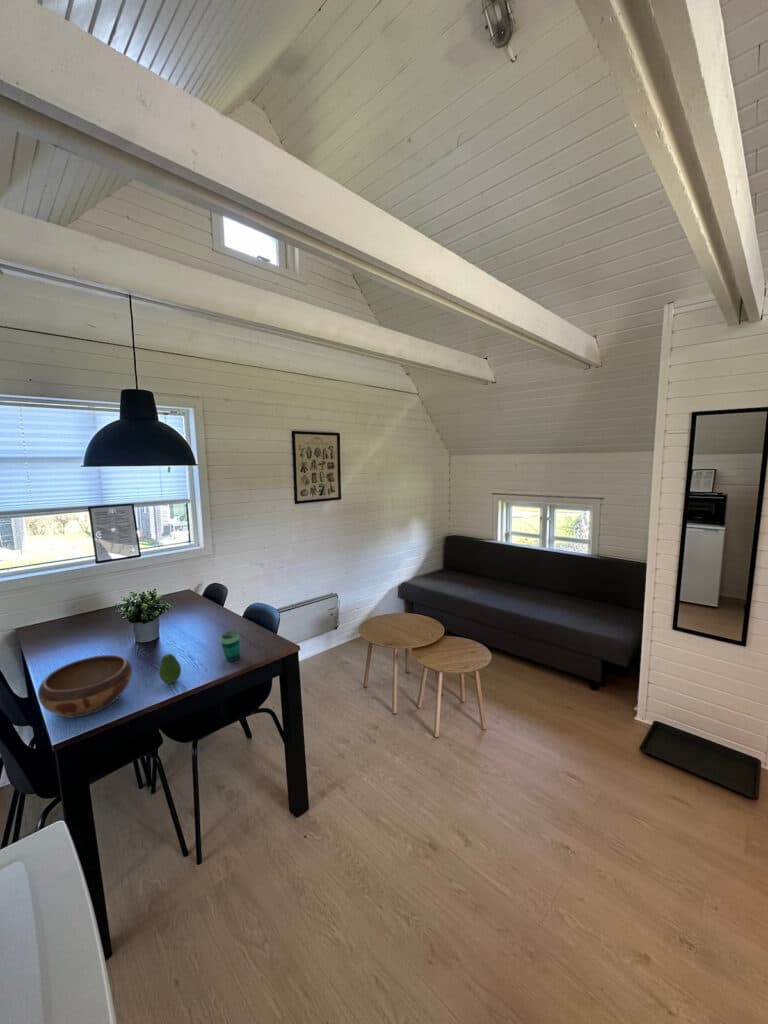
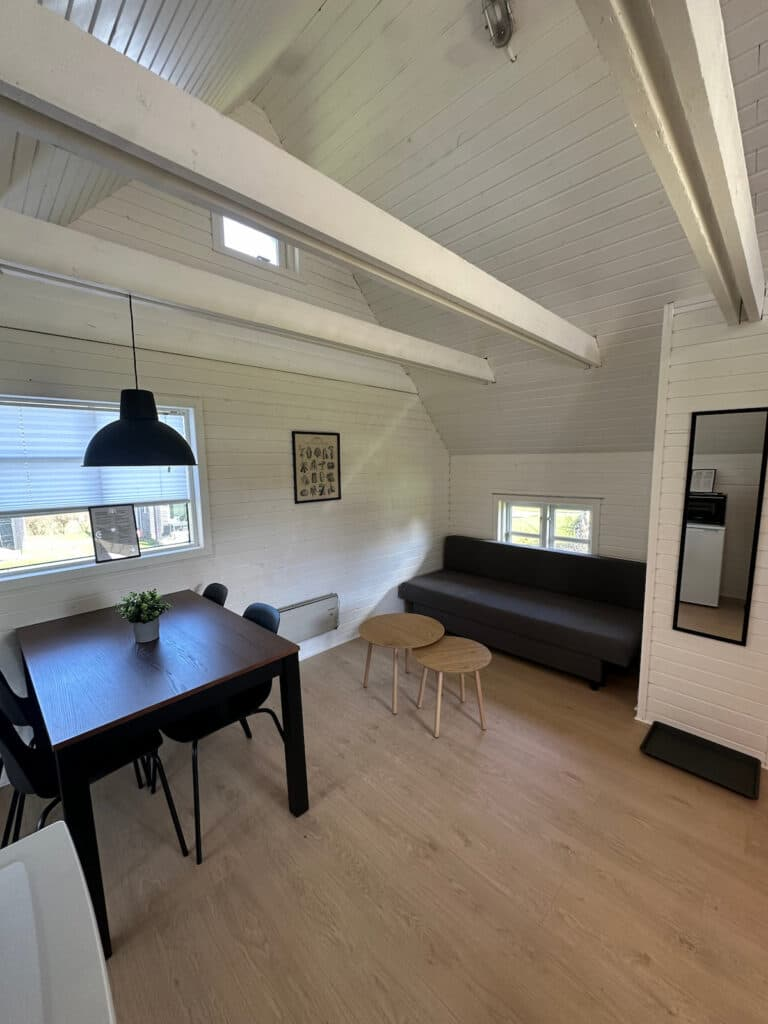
- decorative bowl [37,654,133,719]
- fruit [158,653,182,684]
- cup [219,630,241,662]
